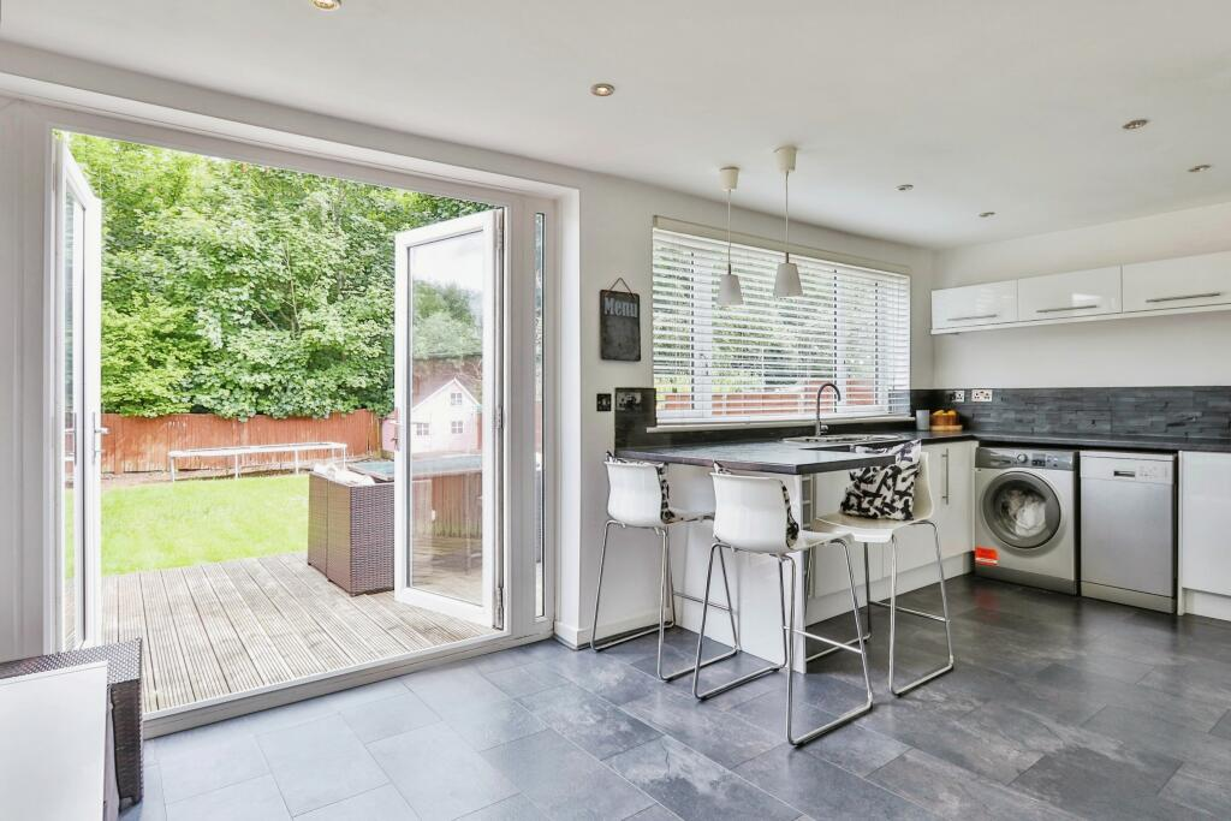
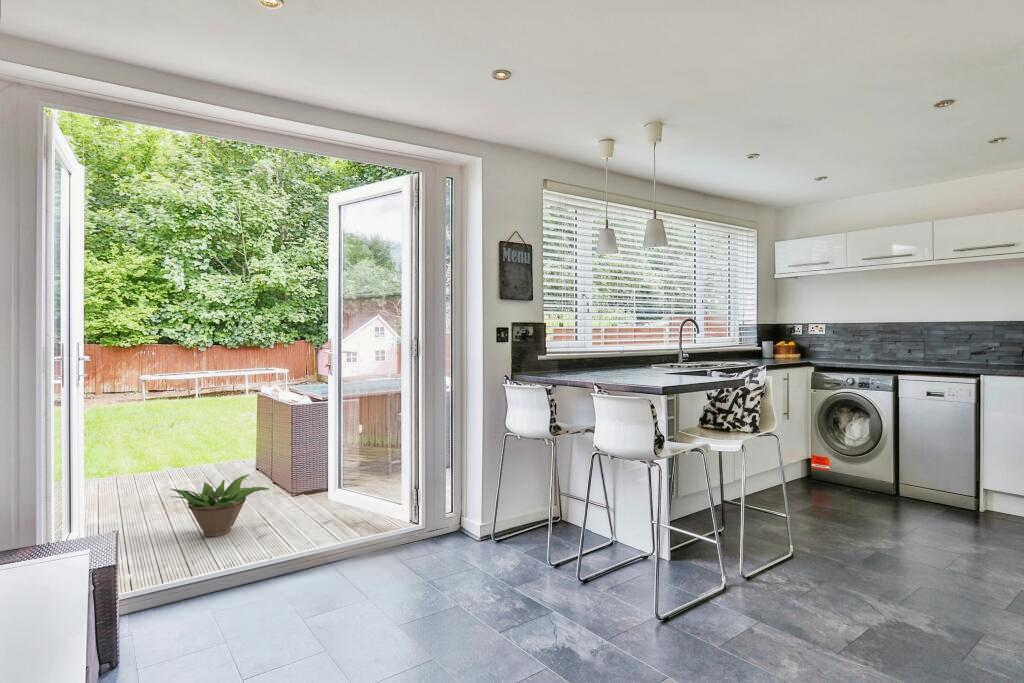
+ decorative plant [169,473,270,538]
